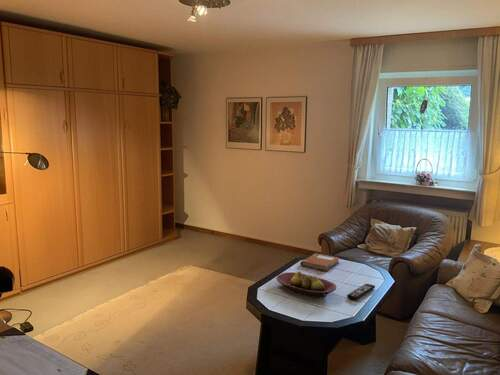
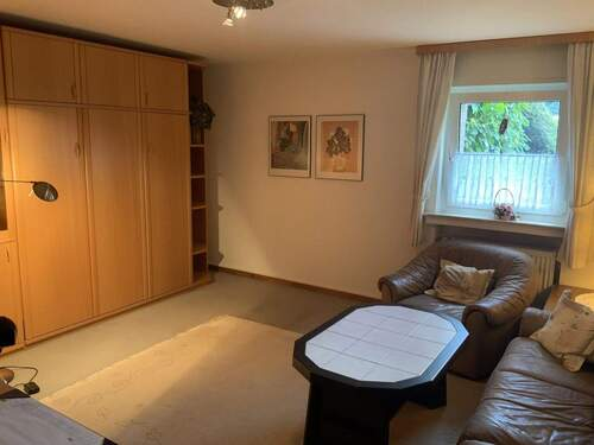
- remote control [346,283,376,301]
- notebook [300,252,341,272]
- fruit bowl [276,270,337,299]
